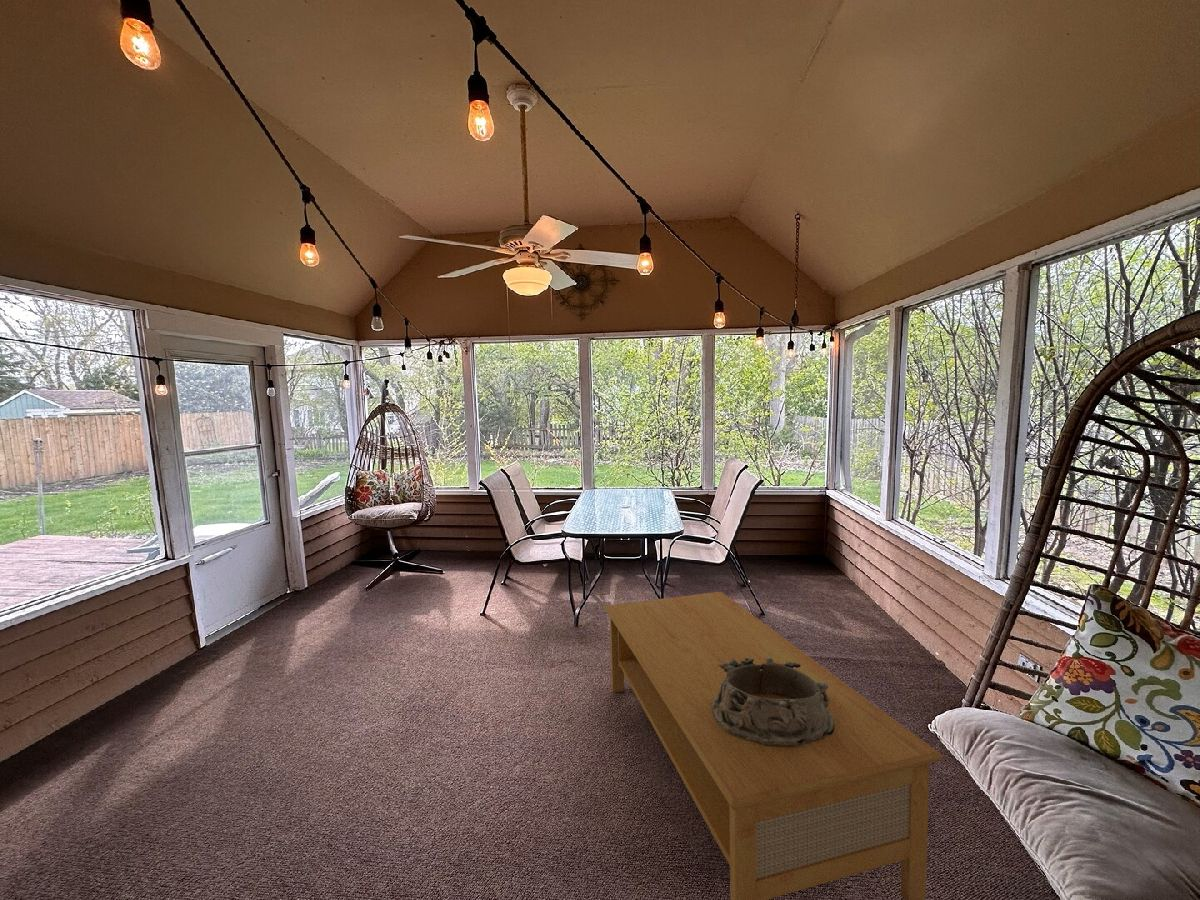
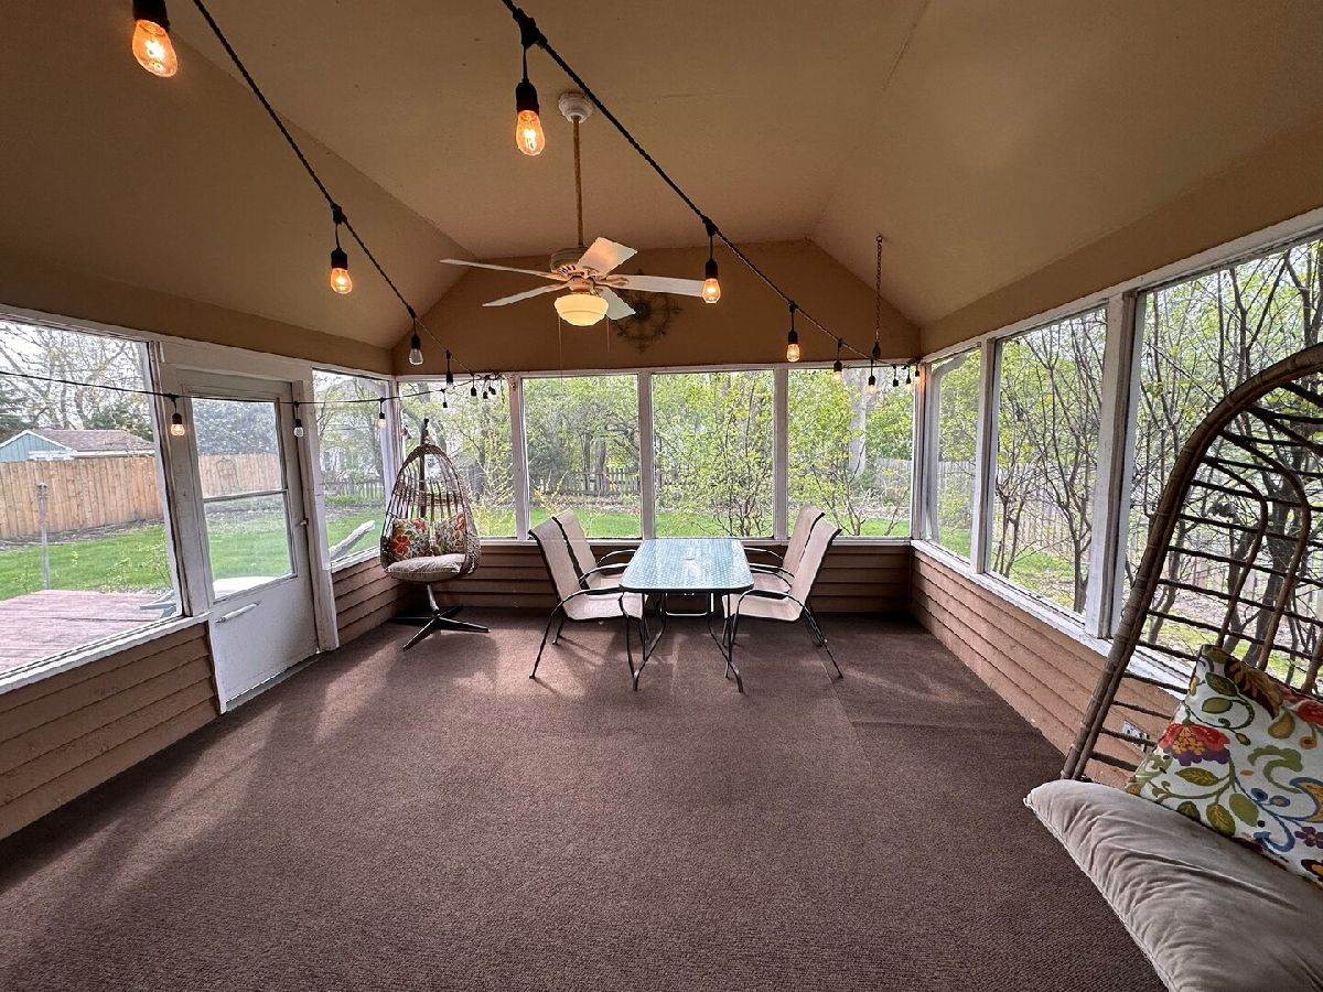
- coffee table [603,591,945,900]
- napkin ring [711,657,834,746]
